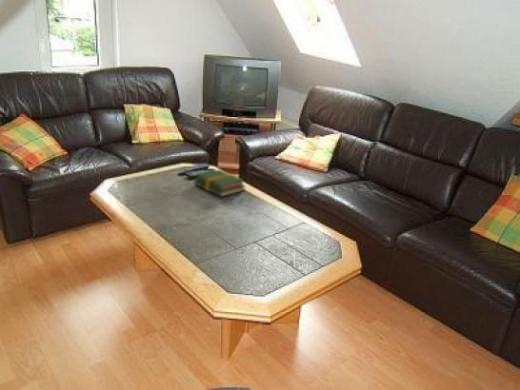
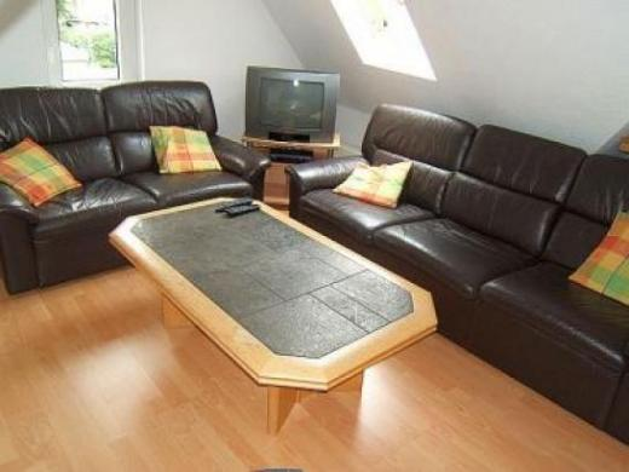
- book [193,169,246,198]
